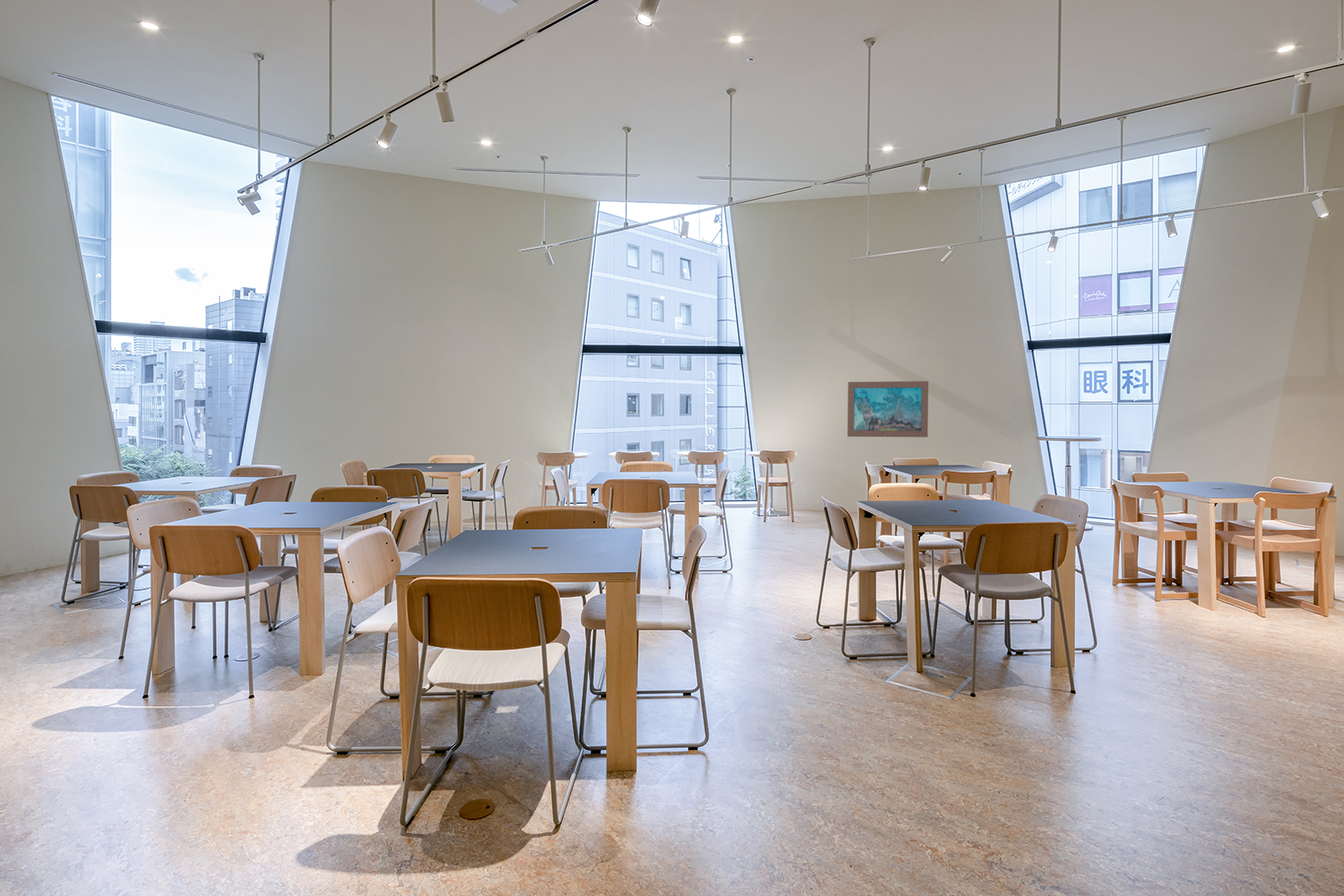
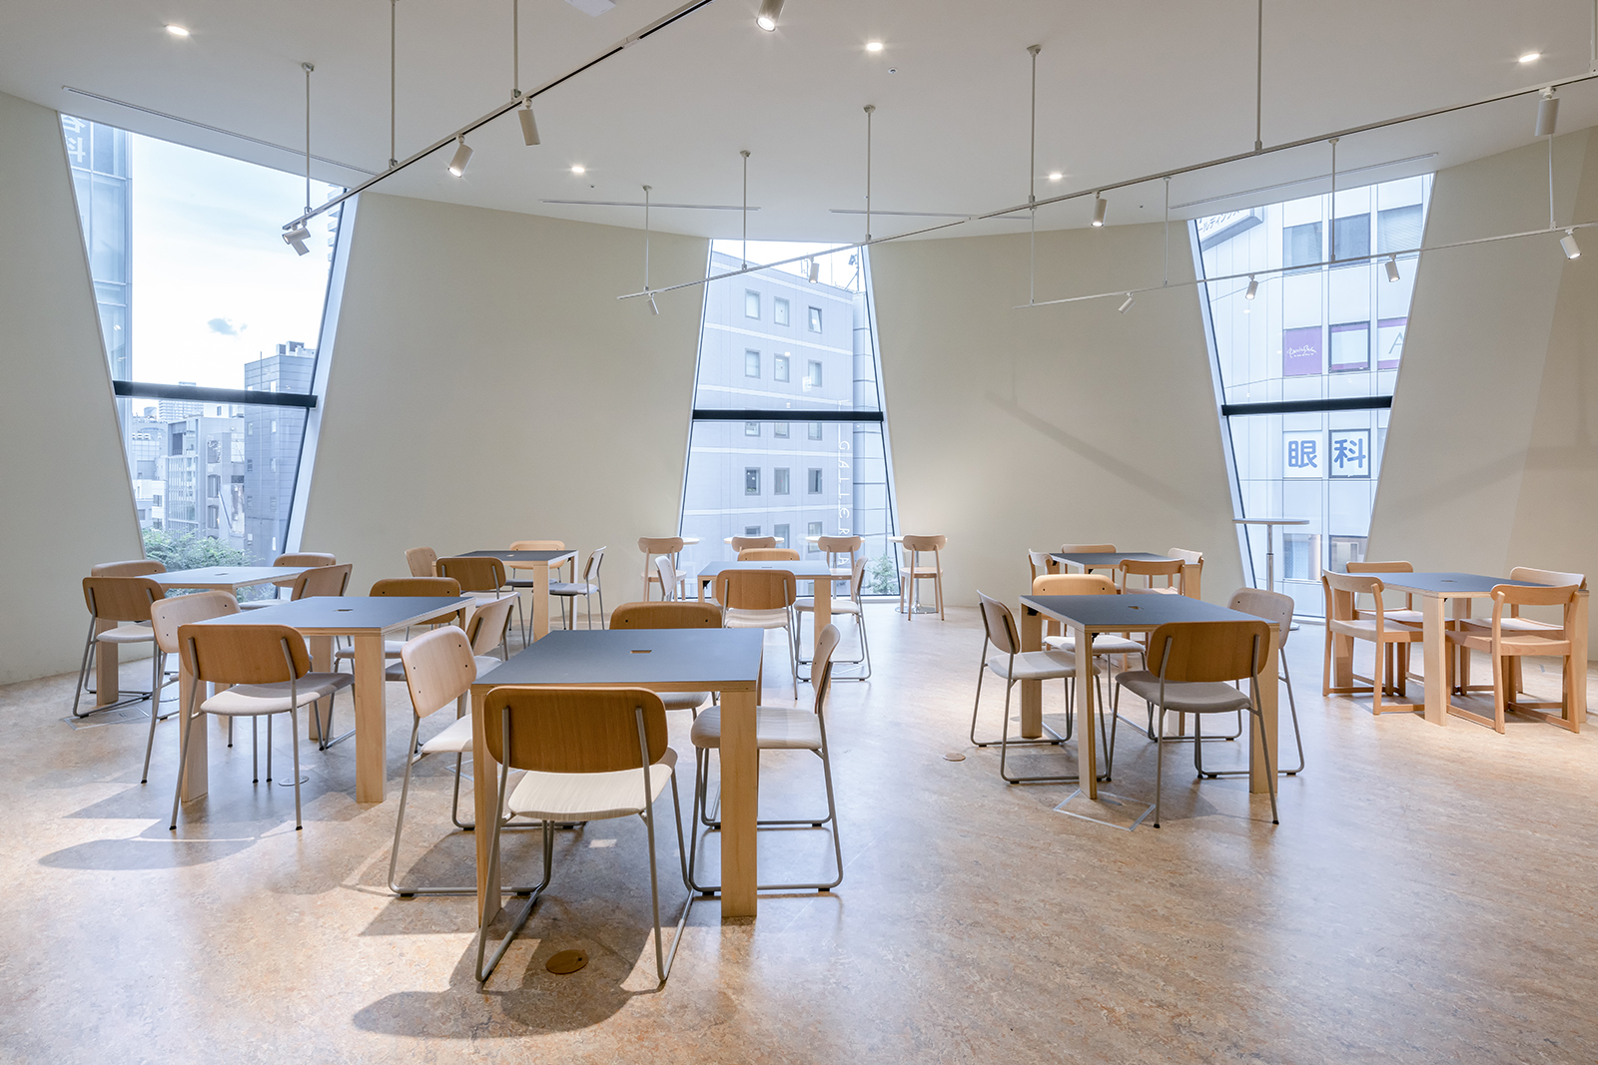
- wall art [847,380,929,438]
